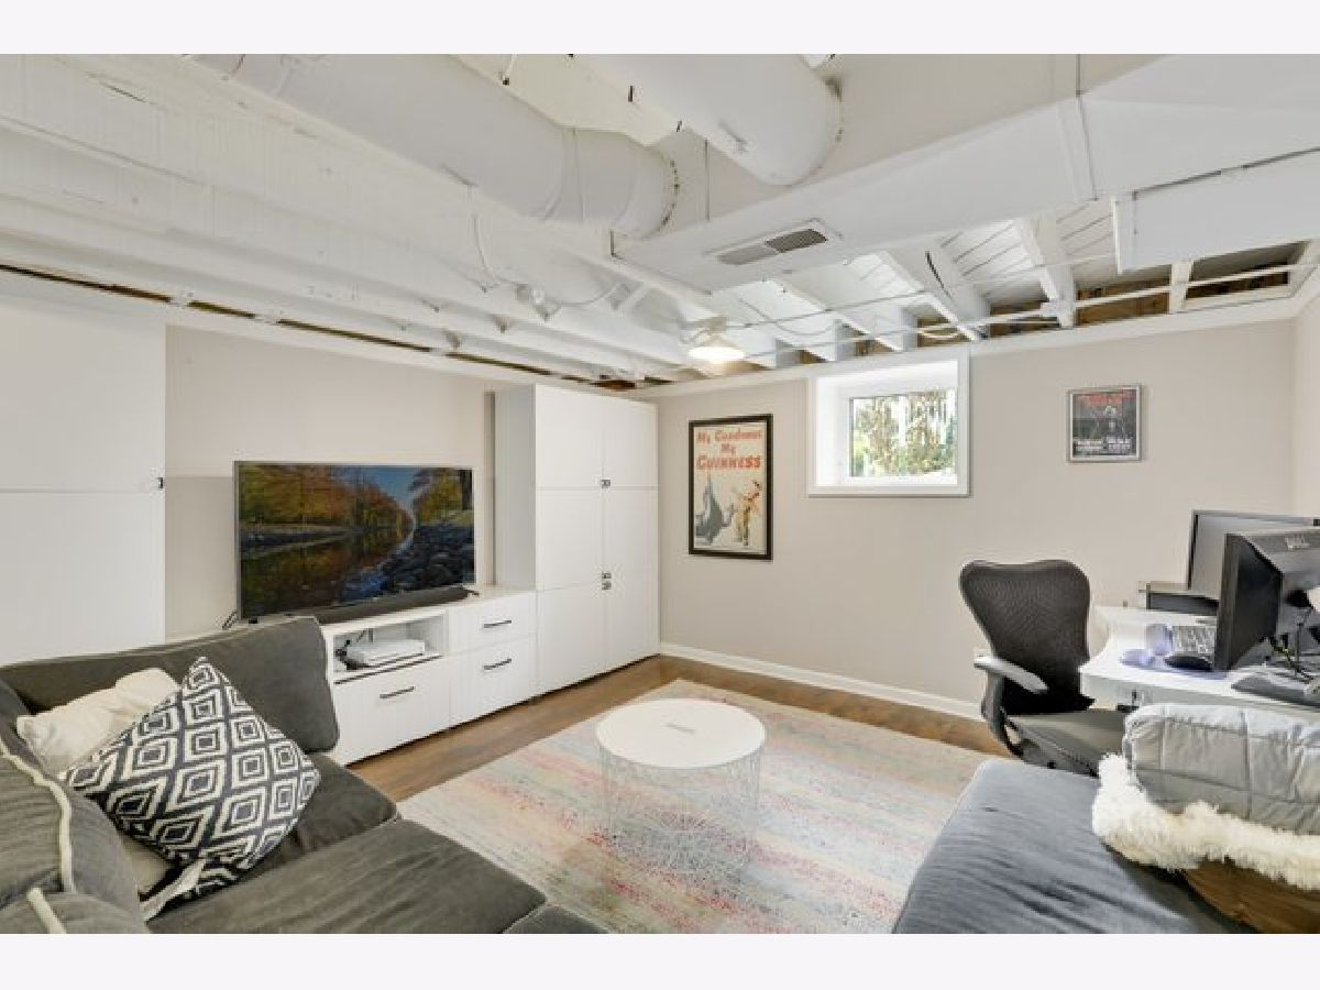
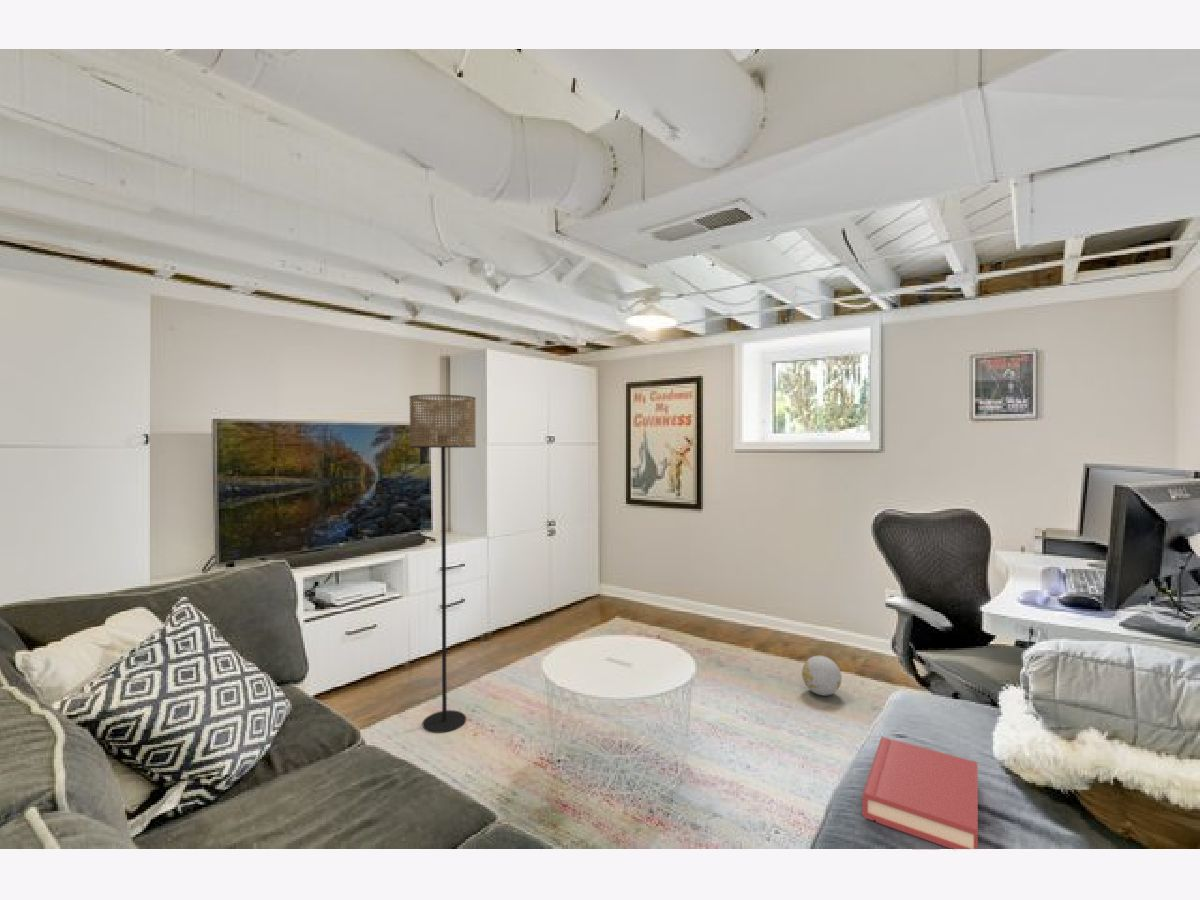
+ decorative ball [801,655,843,697]
+ hardback book [861,736,979,850]
+ floor lamp [408,394,477,734]
